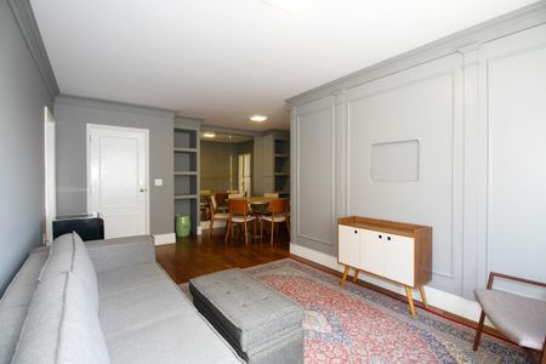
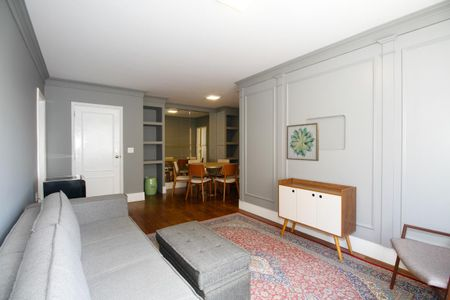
+ wall art [285,122,320,162]
